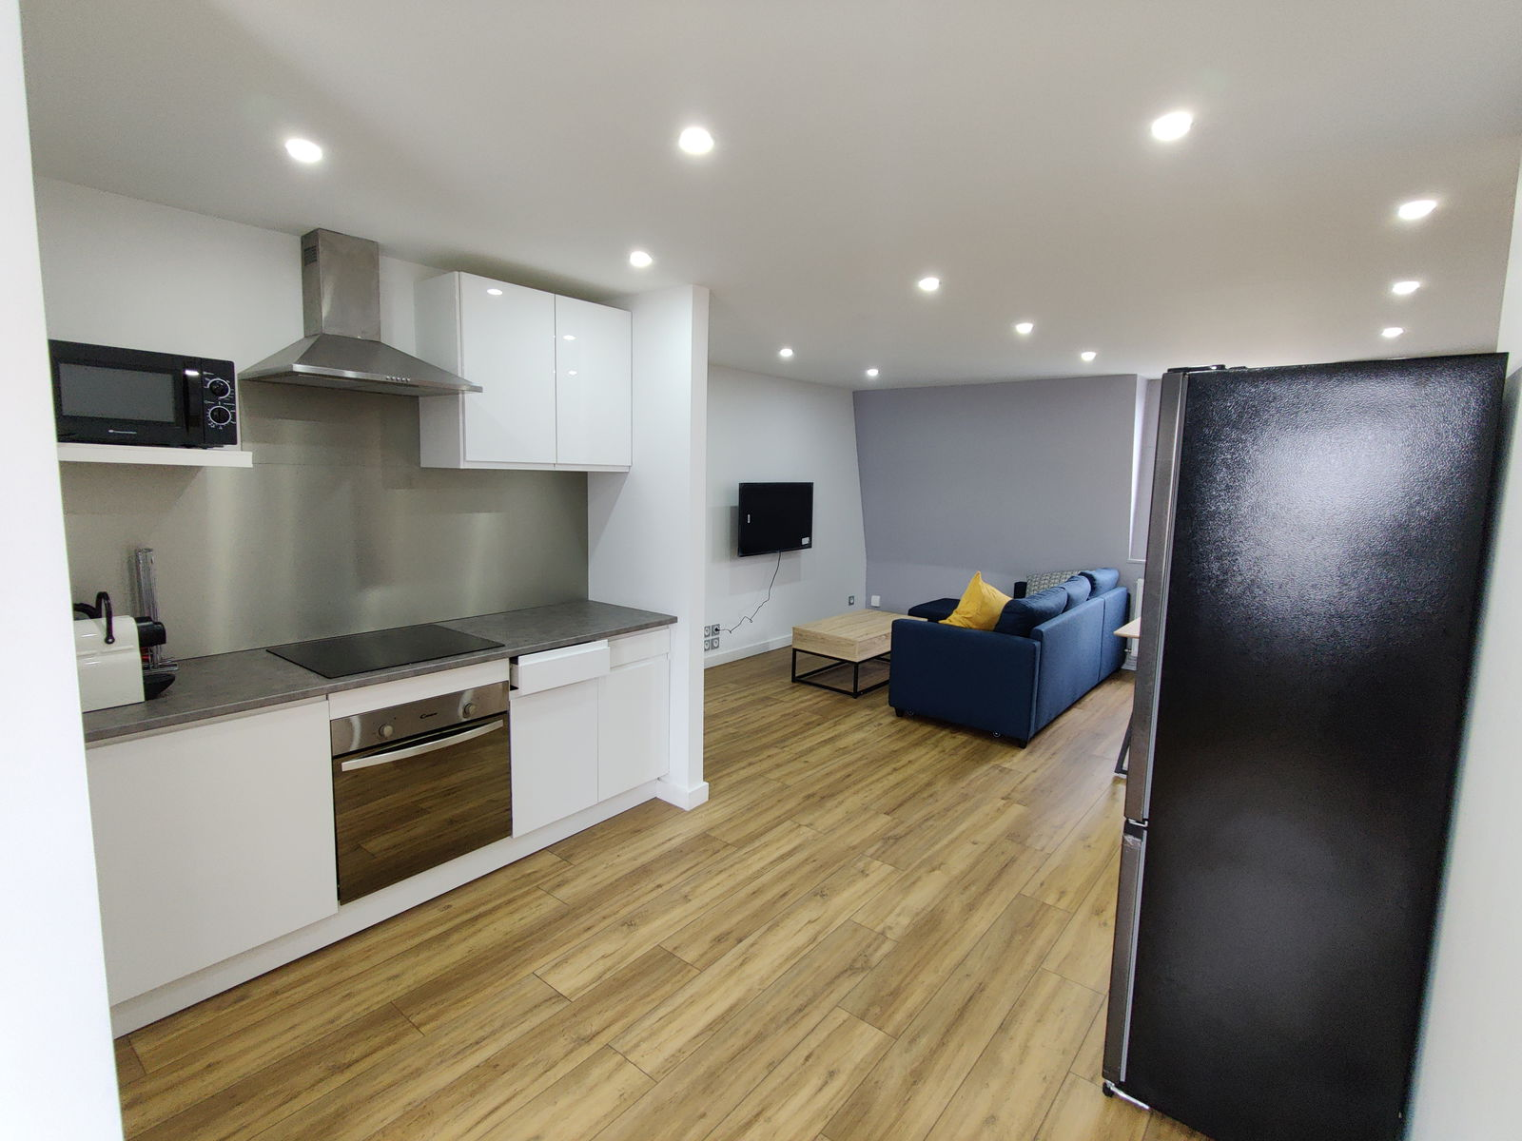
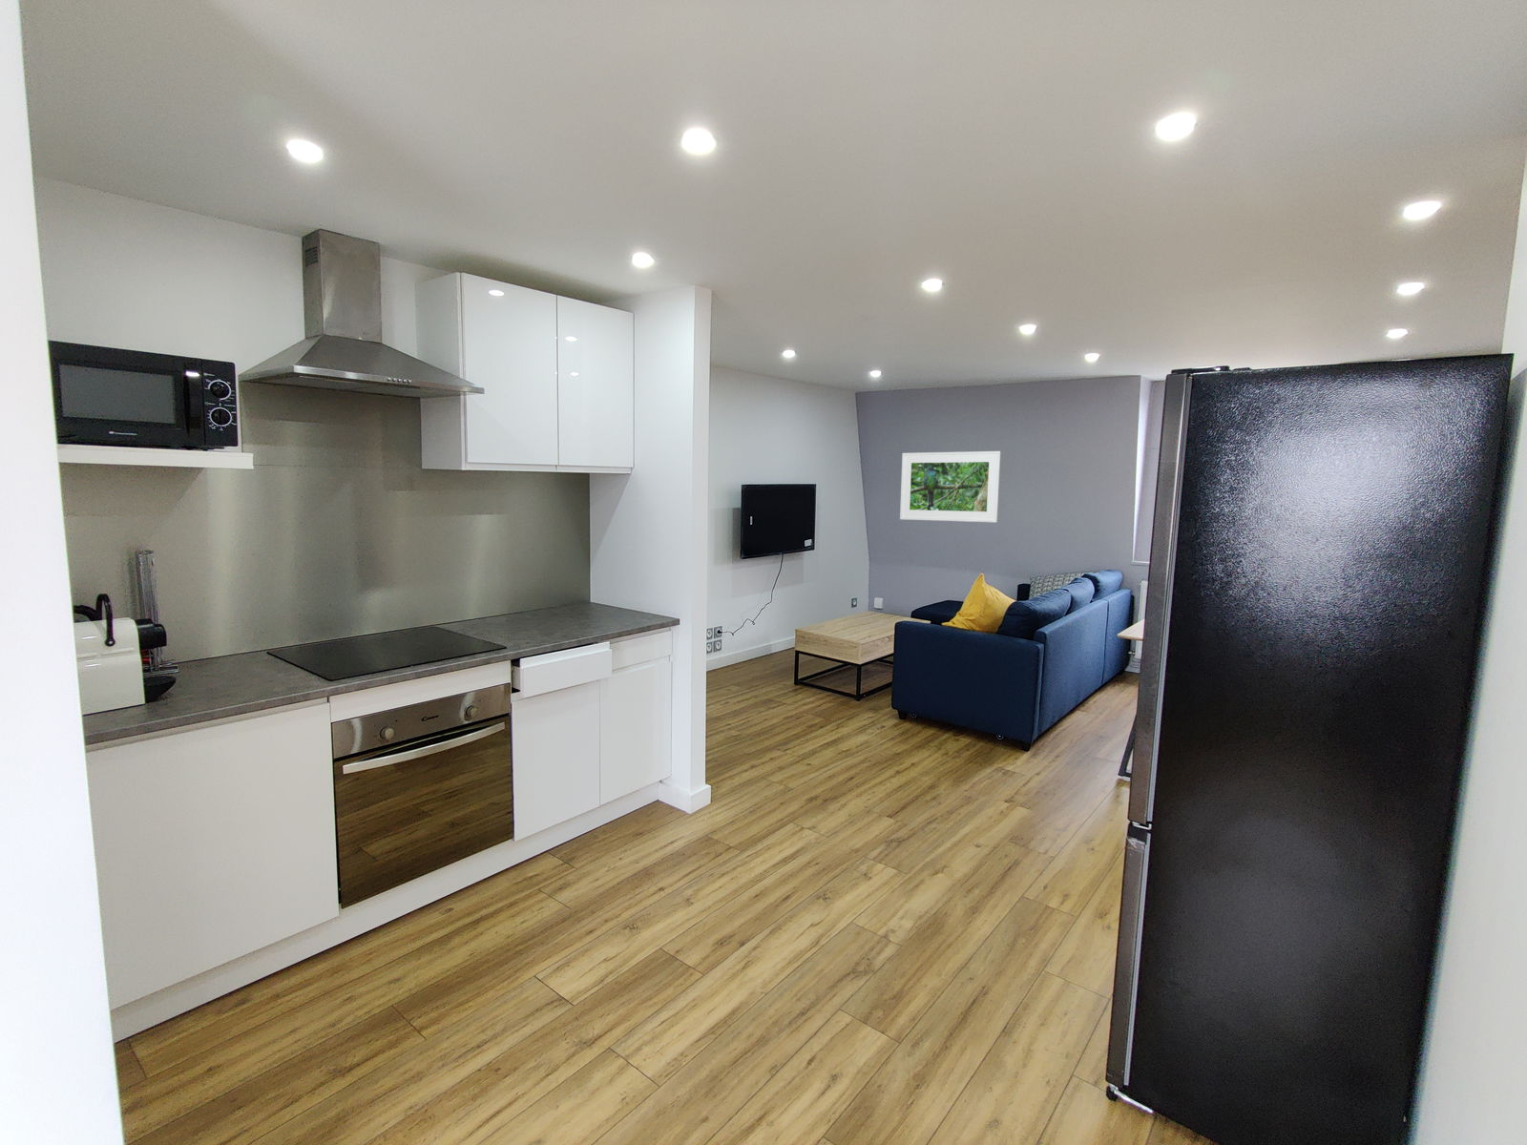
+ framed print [899,450,1002,523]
